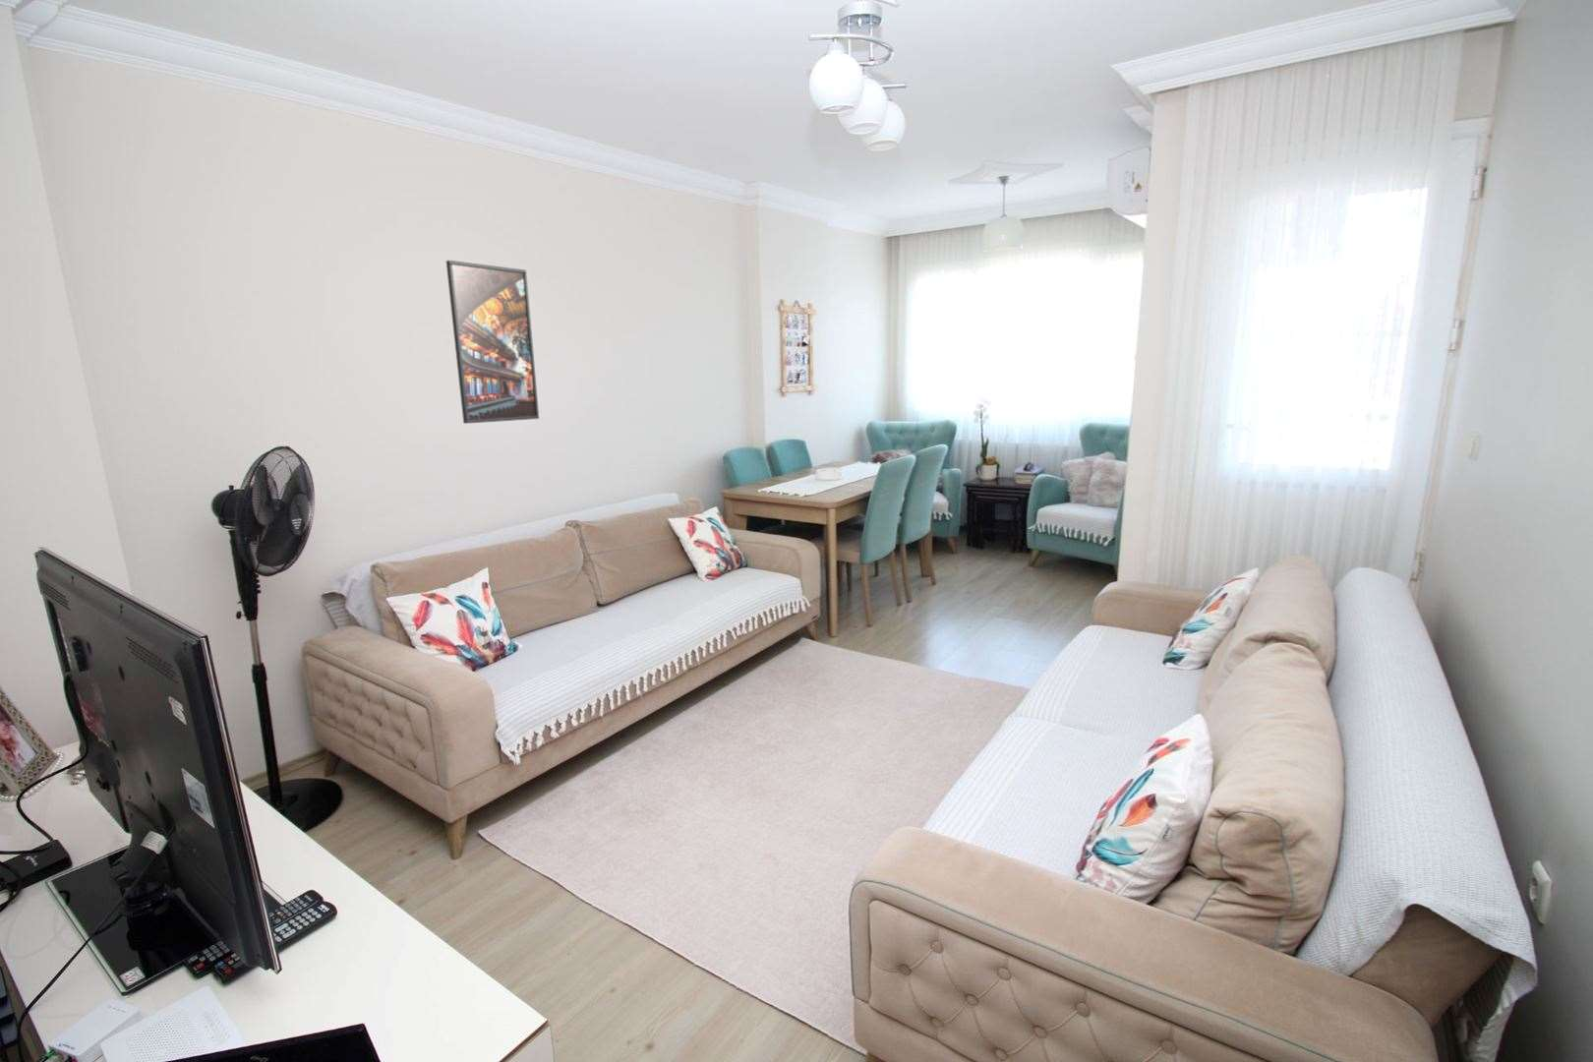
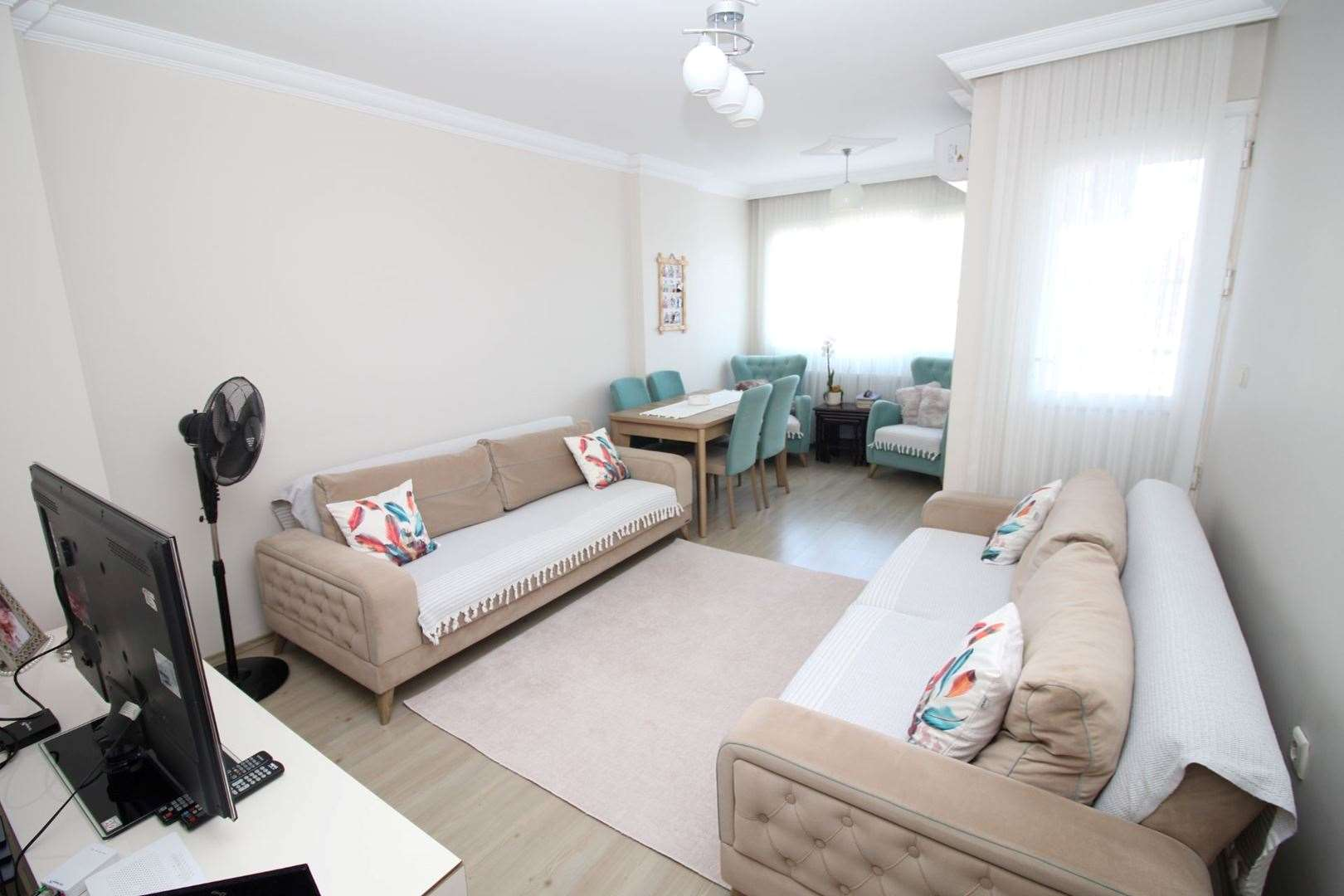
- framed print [446,260,539,424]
